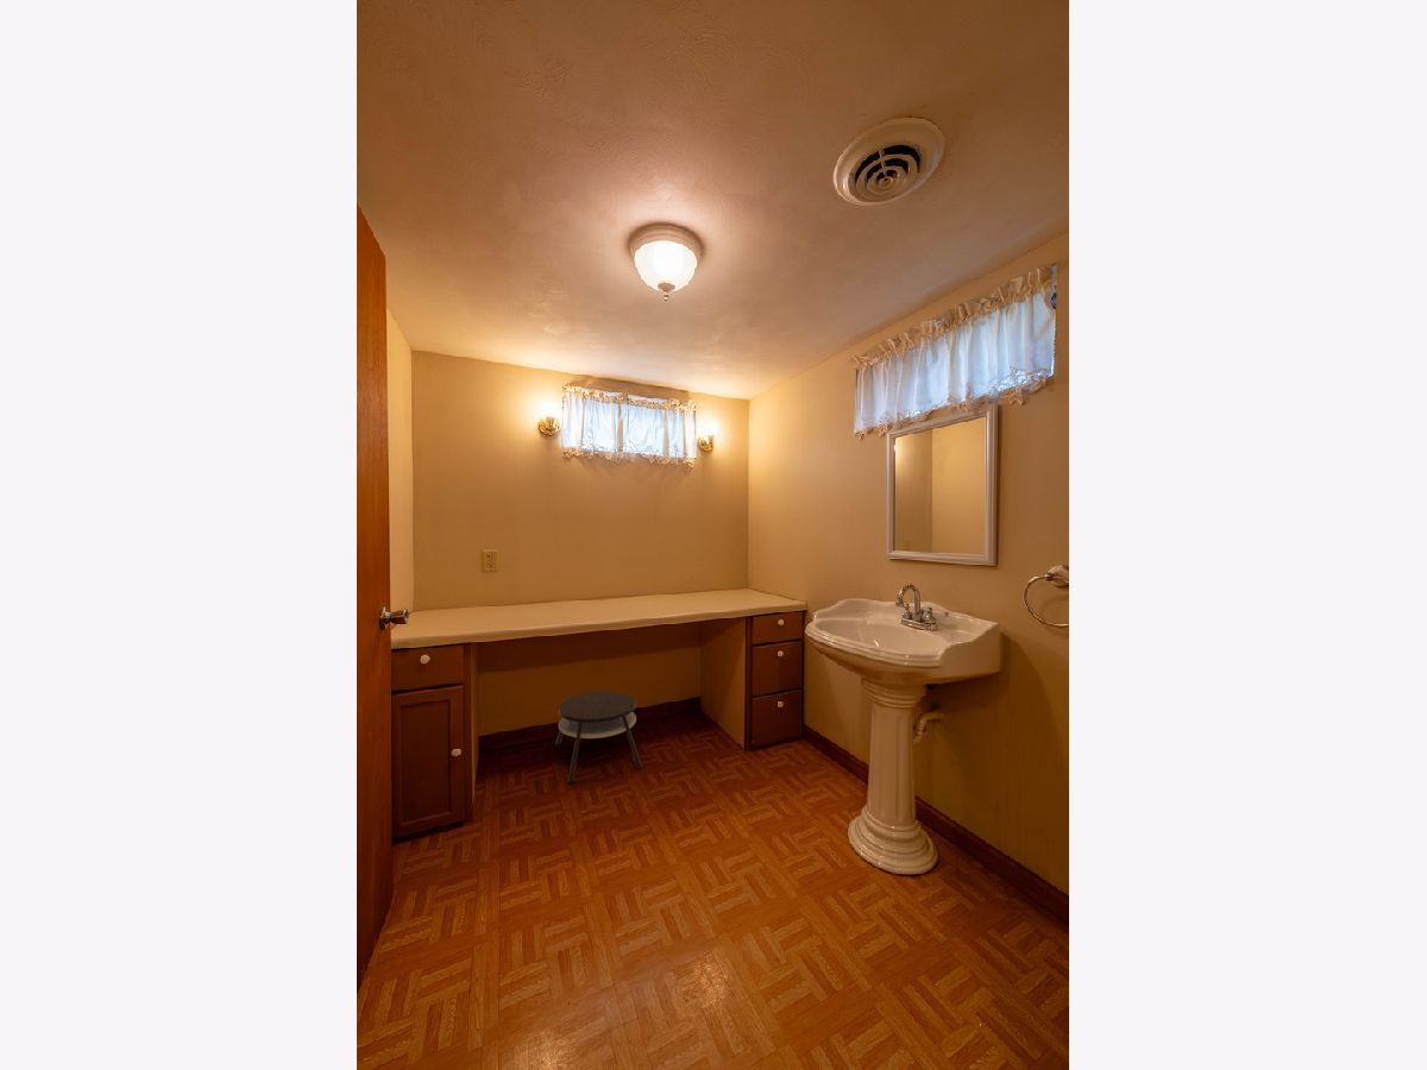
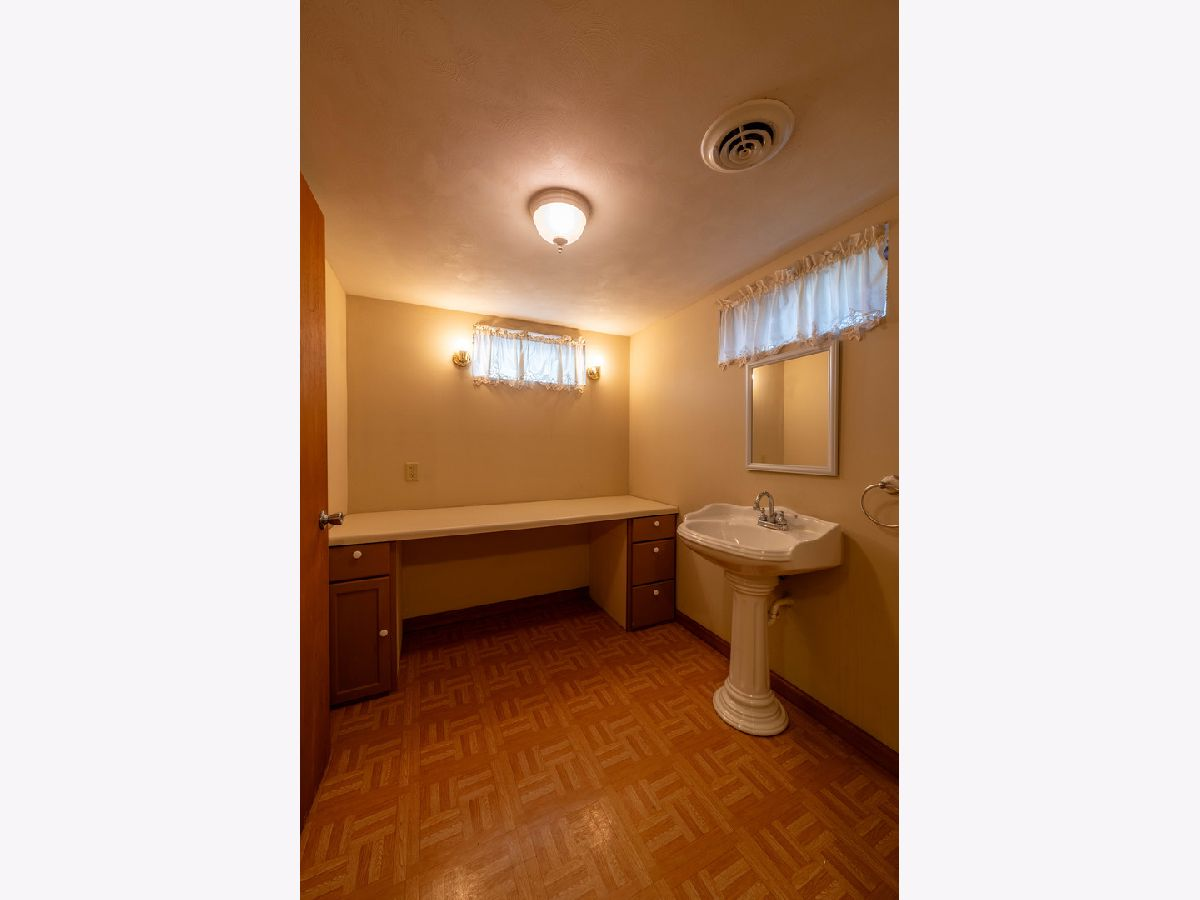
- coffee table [554,690,643,785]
